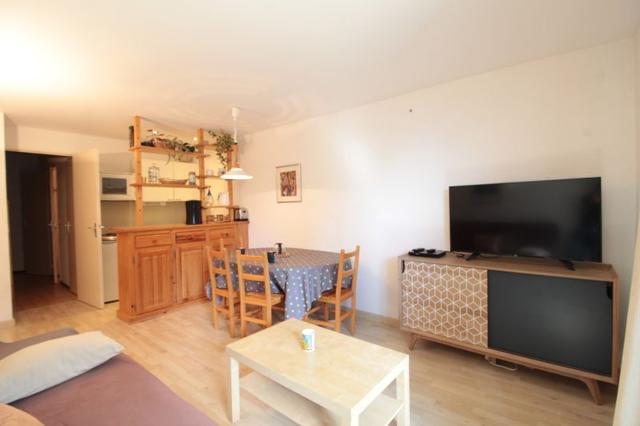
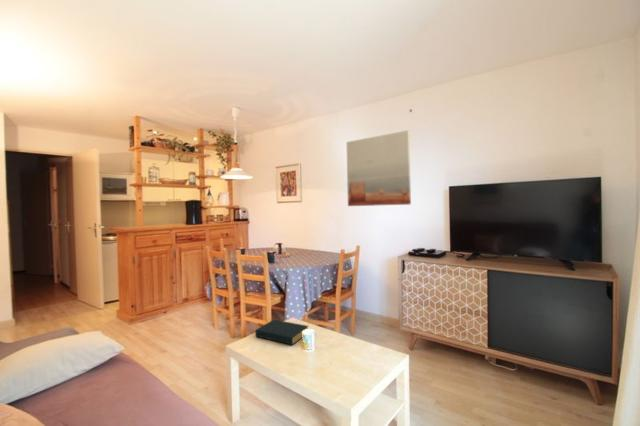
+ hardback book [254,319,309,346]
+ wall art [345,129,412,207]
